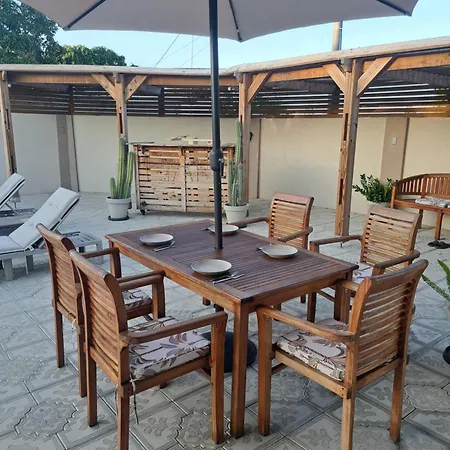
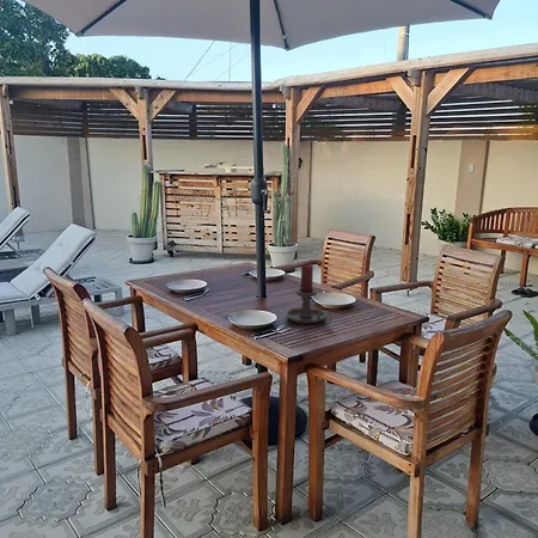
+ candle holder [285,263,332,325]
